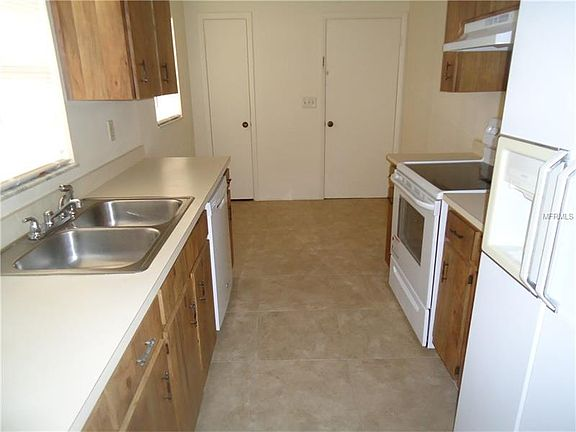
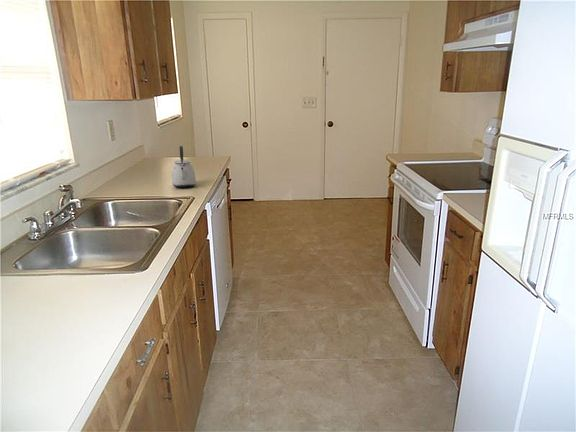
+ kettle [171,145,197,189]
